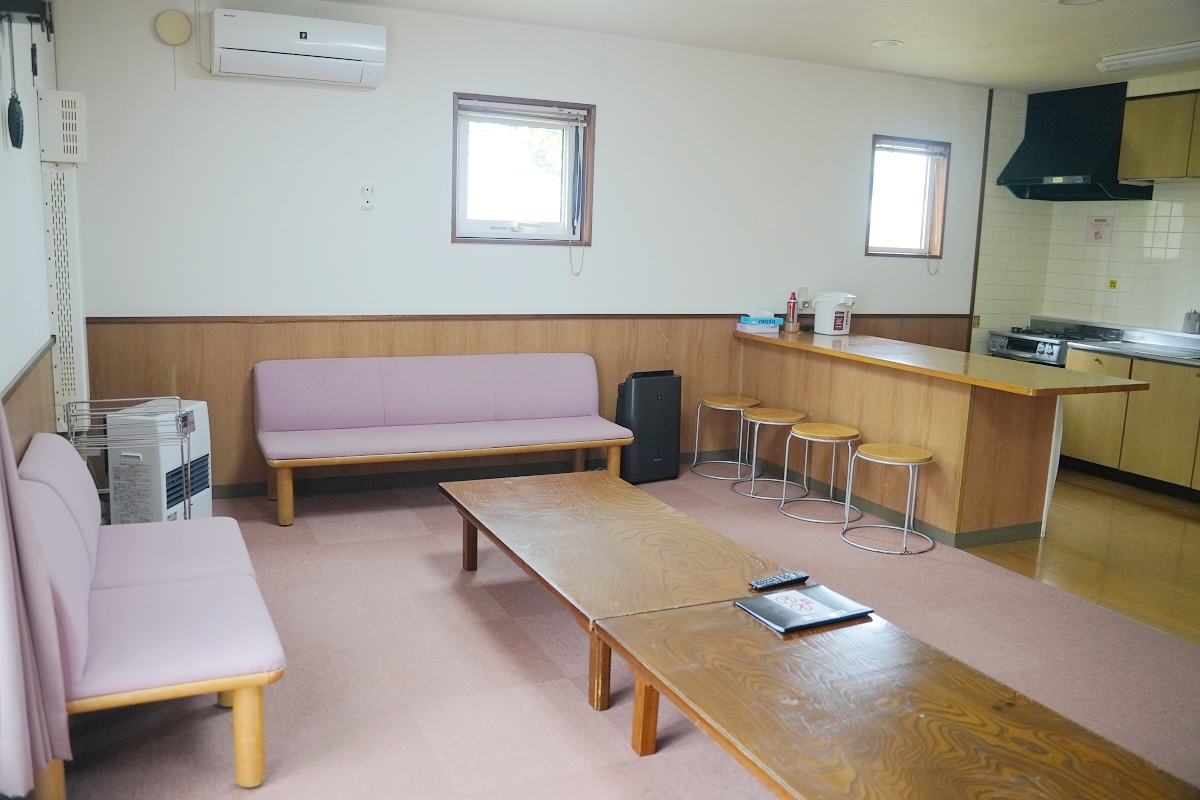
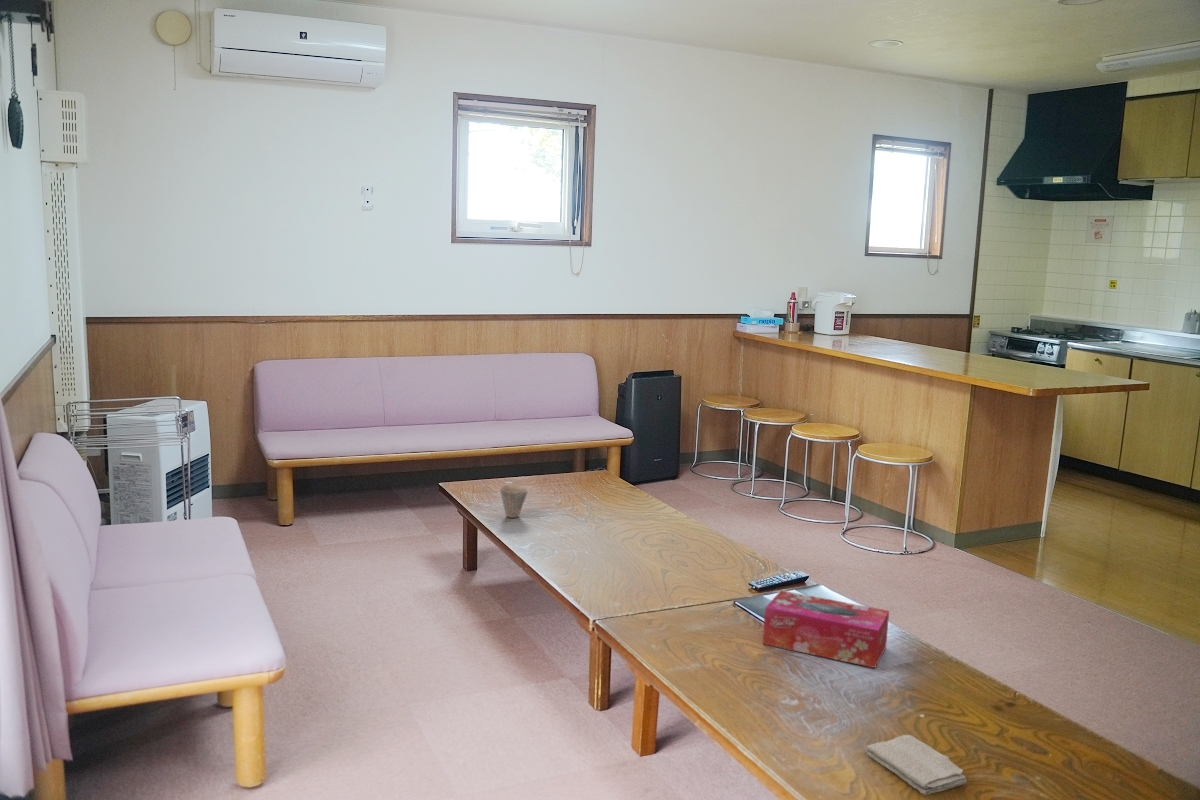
+ cup [499,484,529,519]
+ washcloth [864,734,968,796]
+ tissue box [762,589,890,669]
